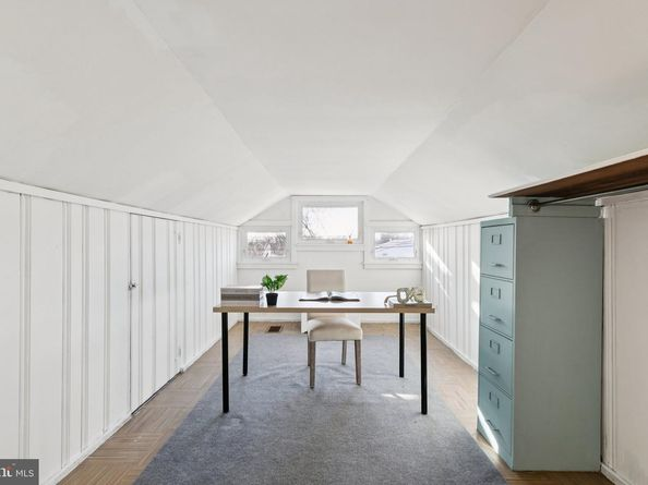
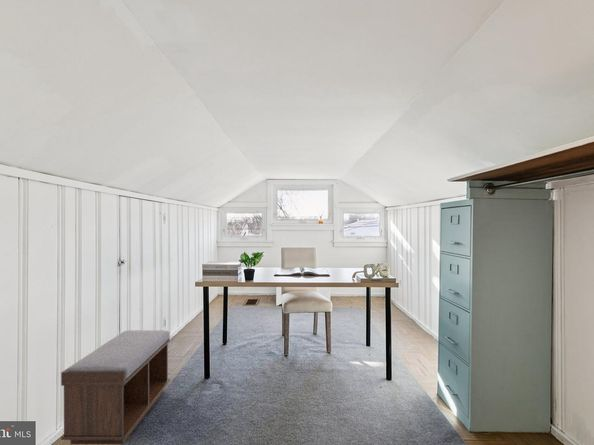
+ bench [60,329,171,445]
